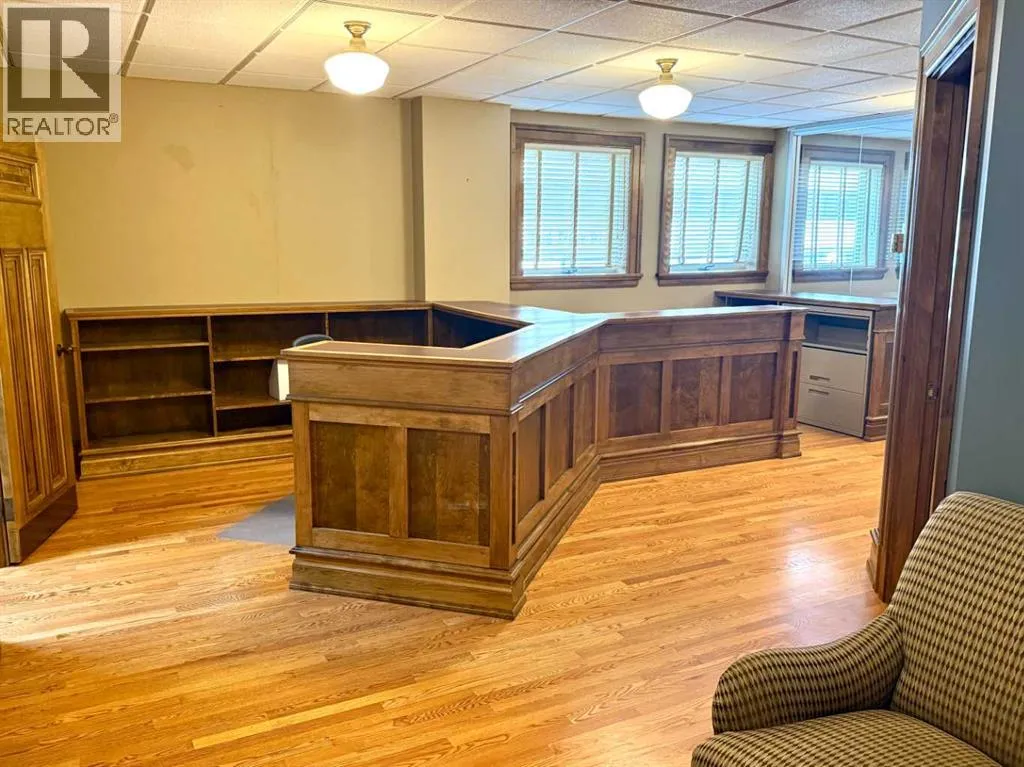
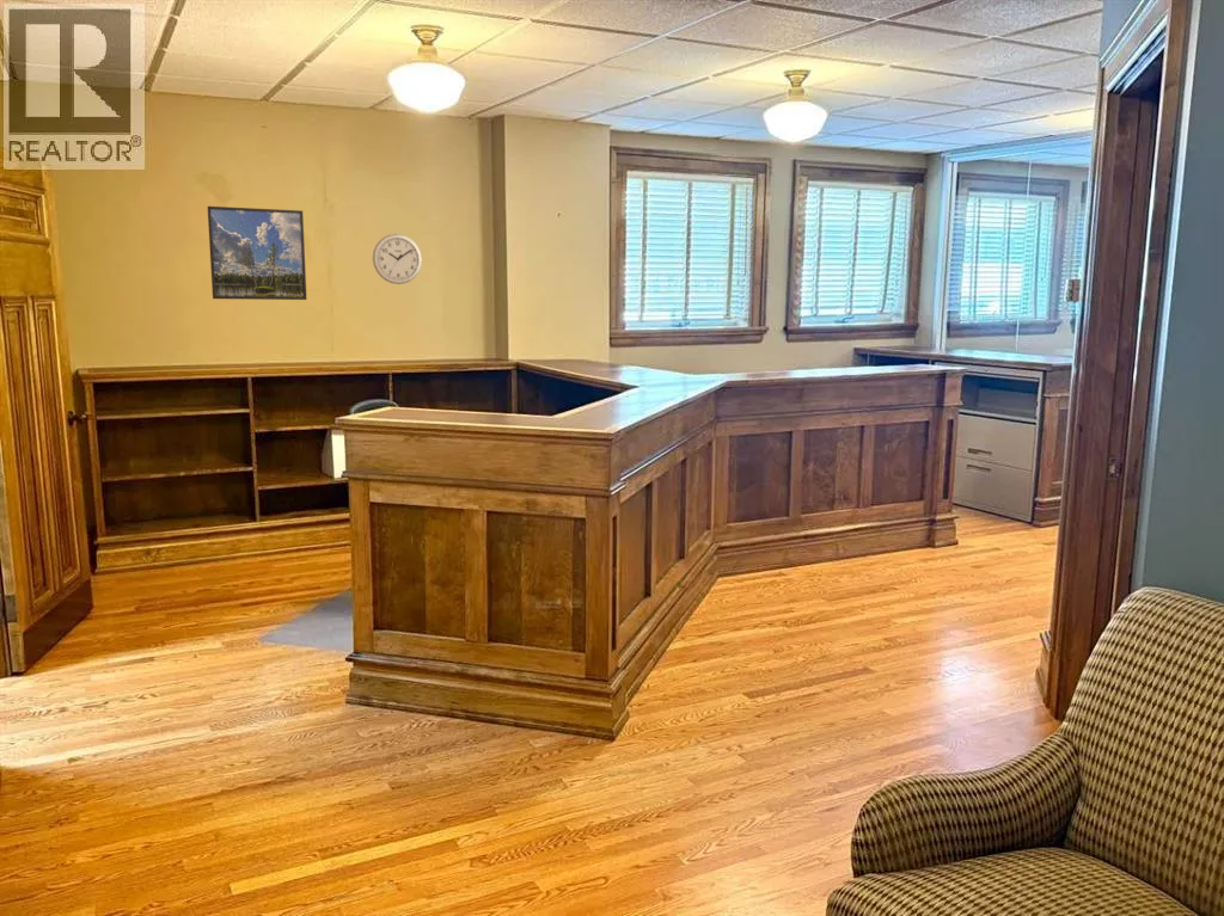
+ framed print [207,205,308,301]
+ wall clock [372,233,423,285]
